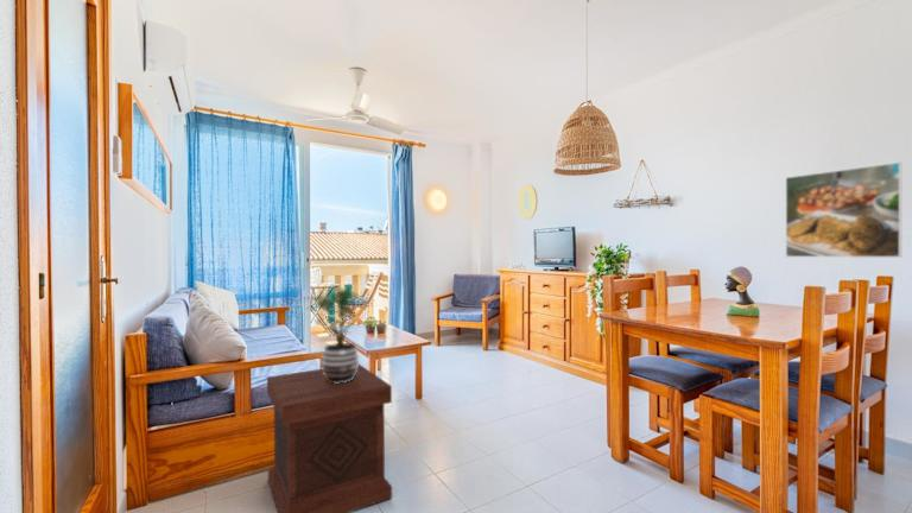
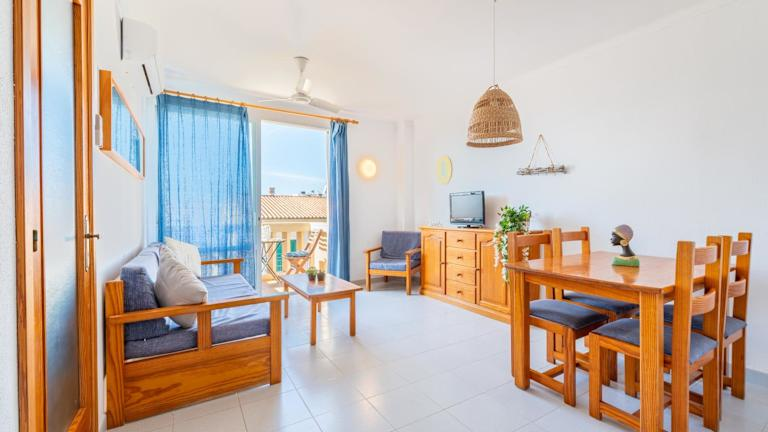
- side table [266,363,393,513]
- potted plant [303,283,375,384]
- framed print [785,162,902,259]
